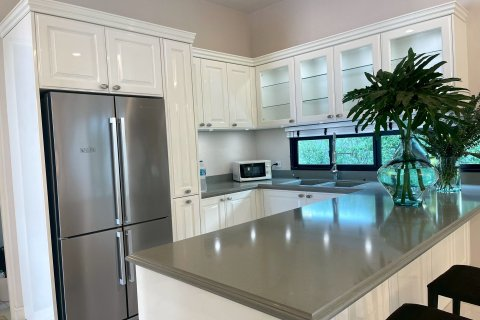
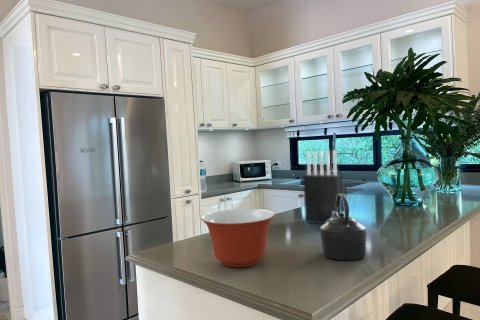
+ knife block [302,149,348,225]
+ kettle [319,194,367,261]
+ mixing bowl [201,208,276,268]
